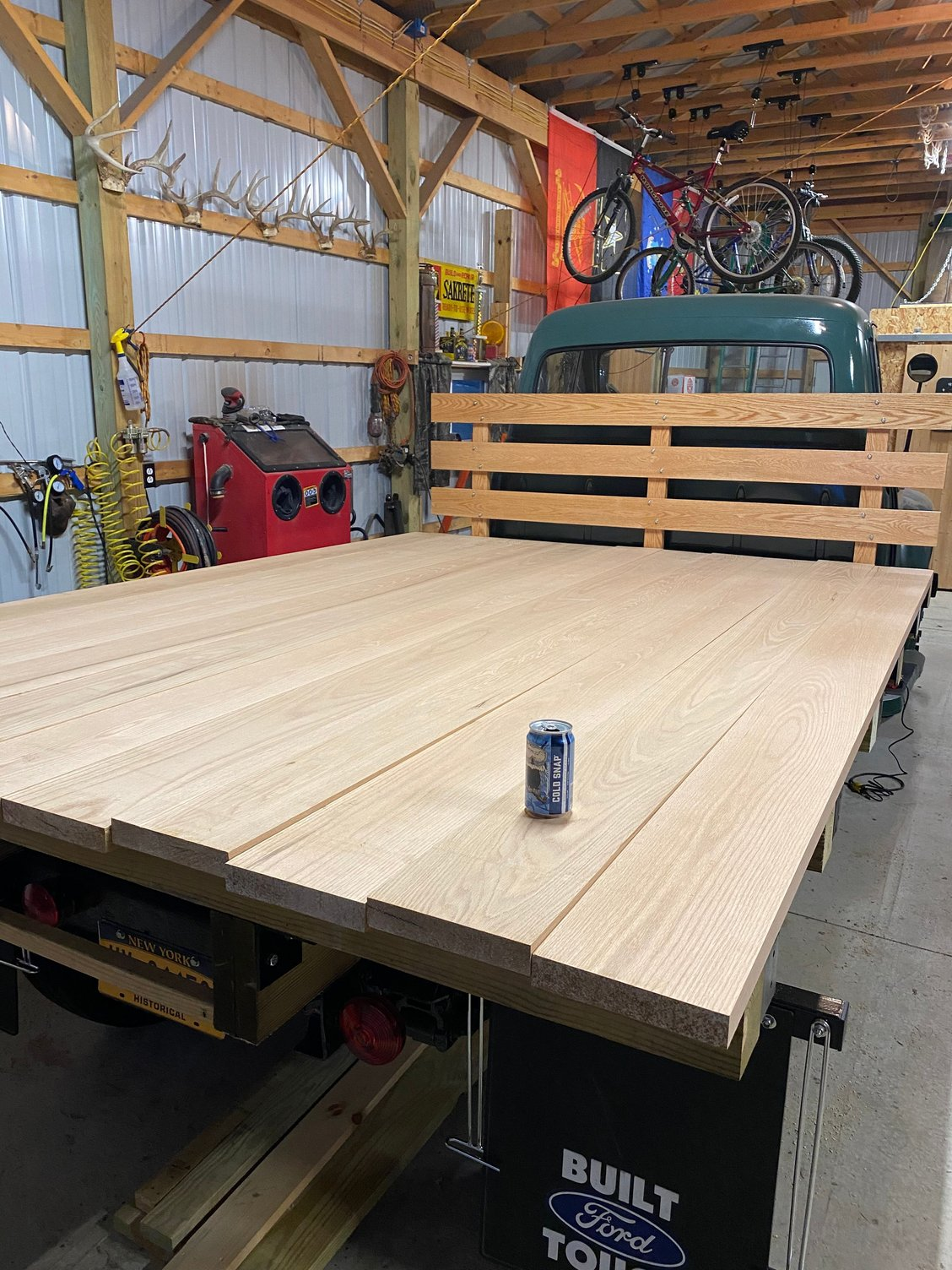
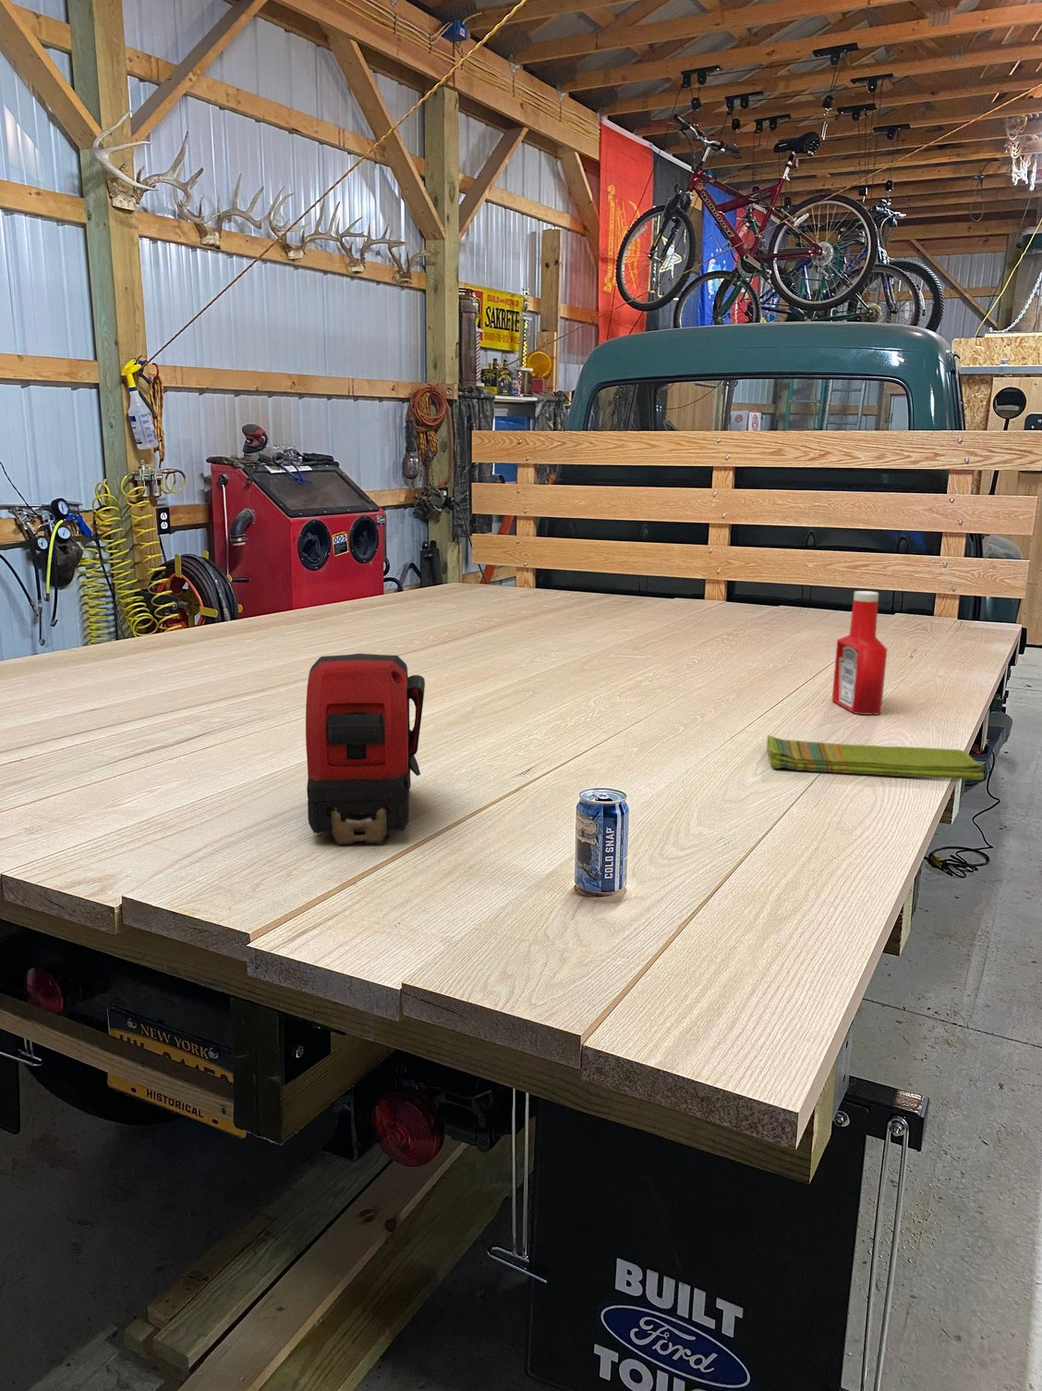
+ soap bottle [832,590,889,716]
+ dish towel [766,734,986,781]
+ tape measure [305,653,426,846]
